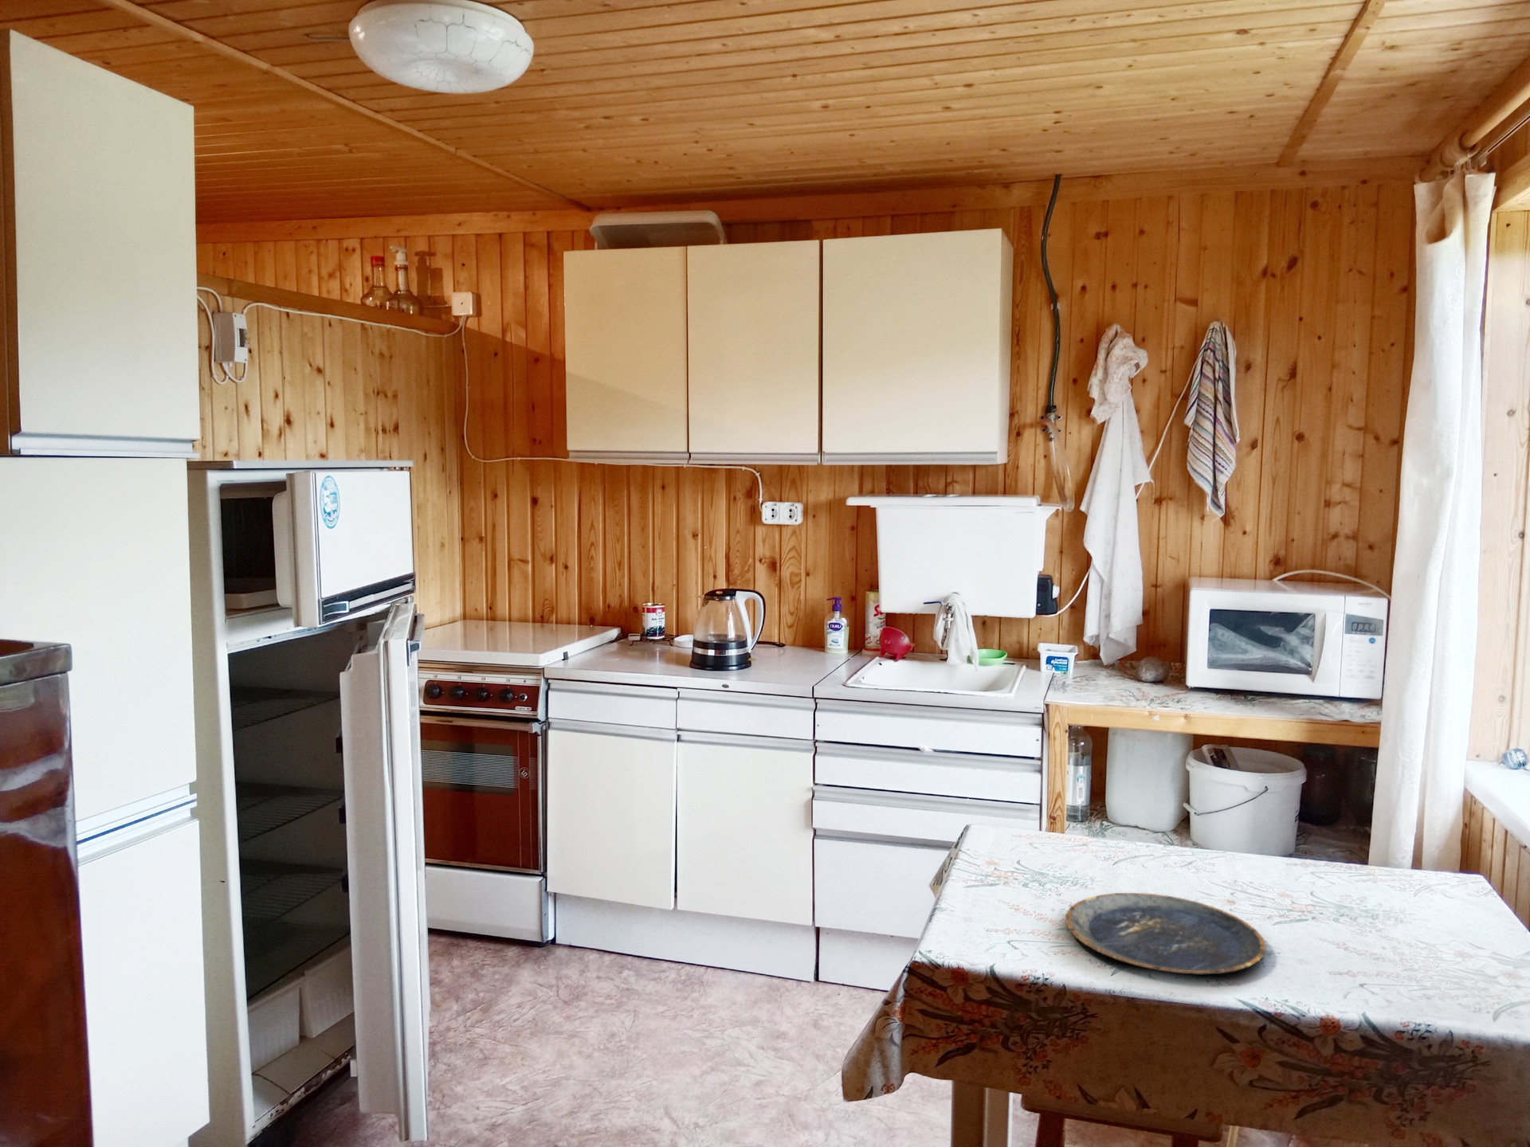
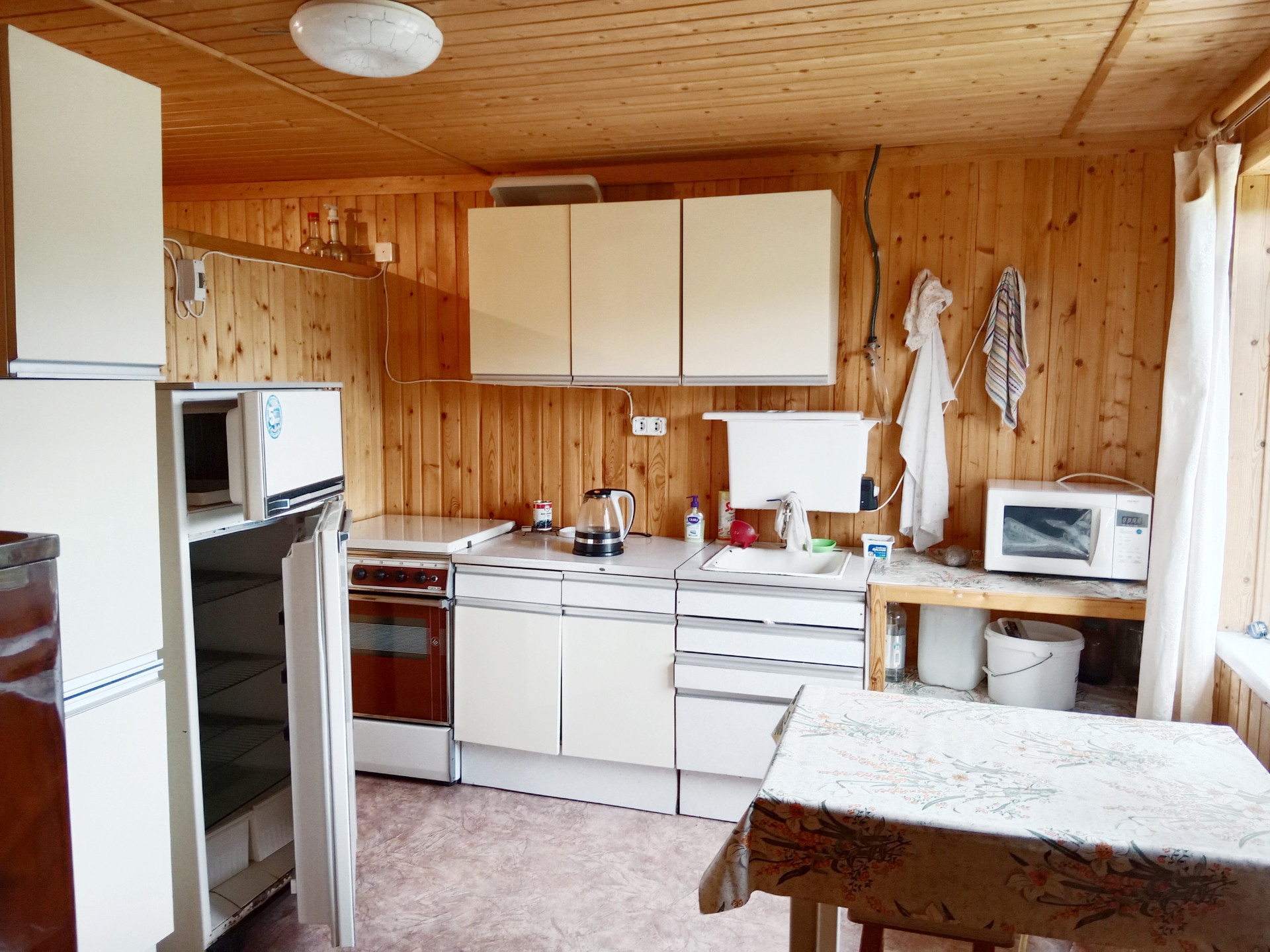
- plate [1065,892,1267,976]
